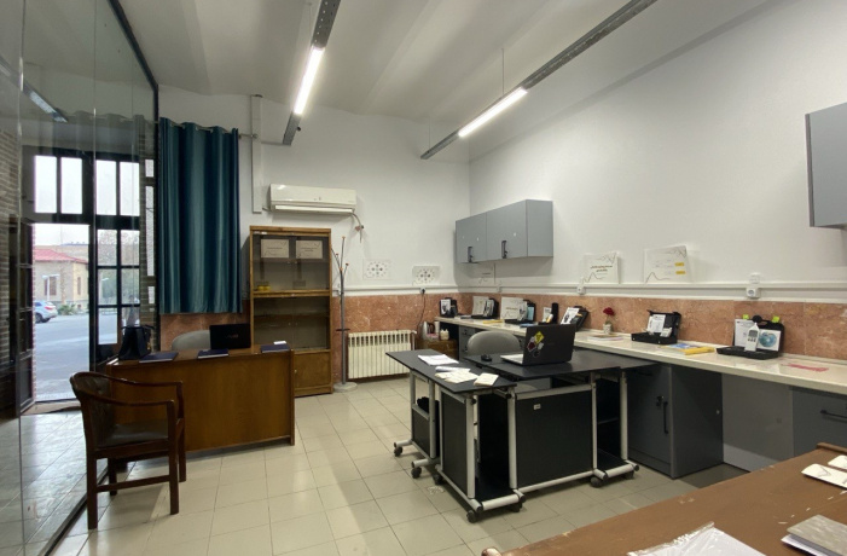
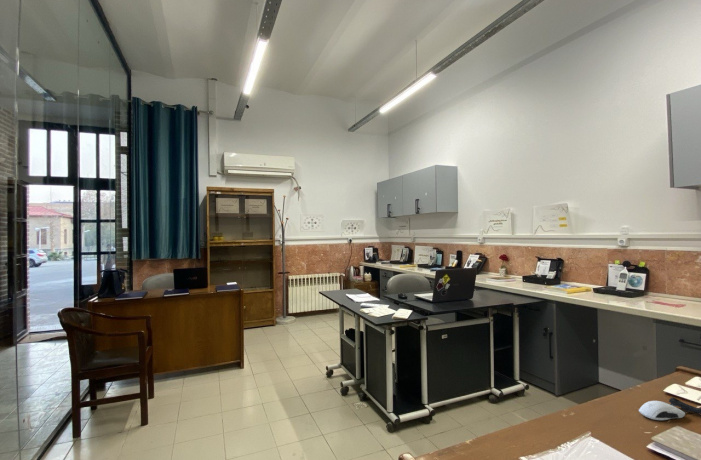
+ computer mouse [638,396,701,421]
